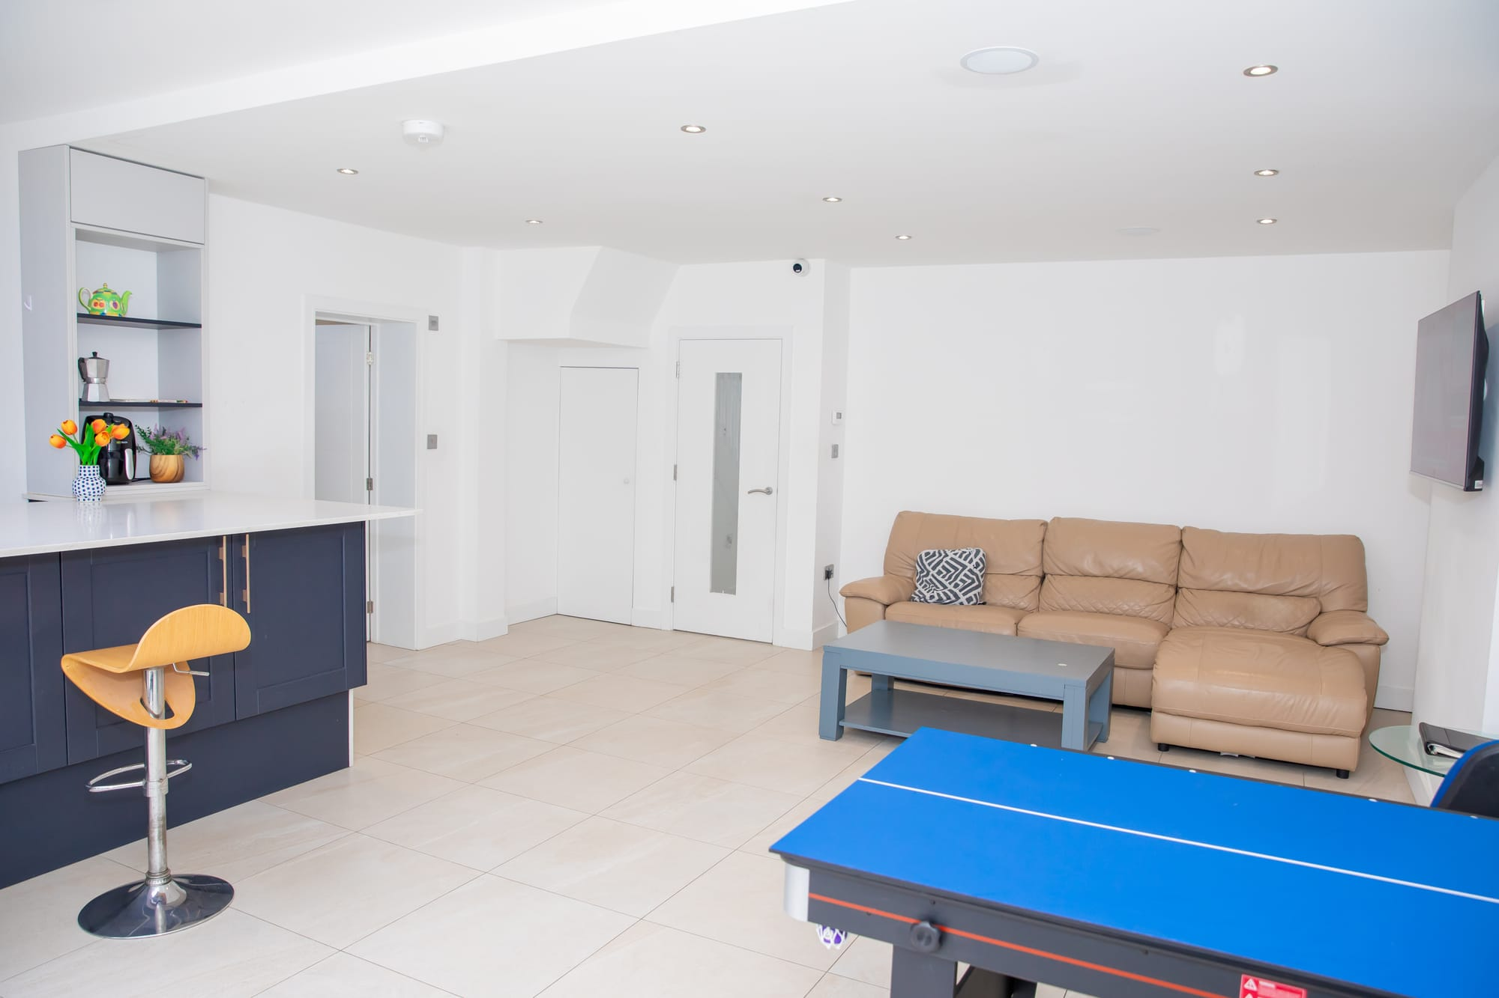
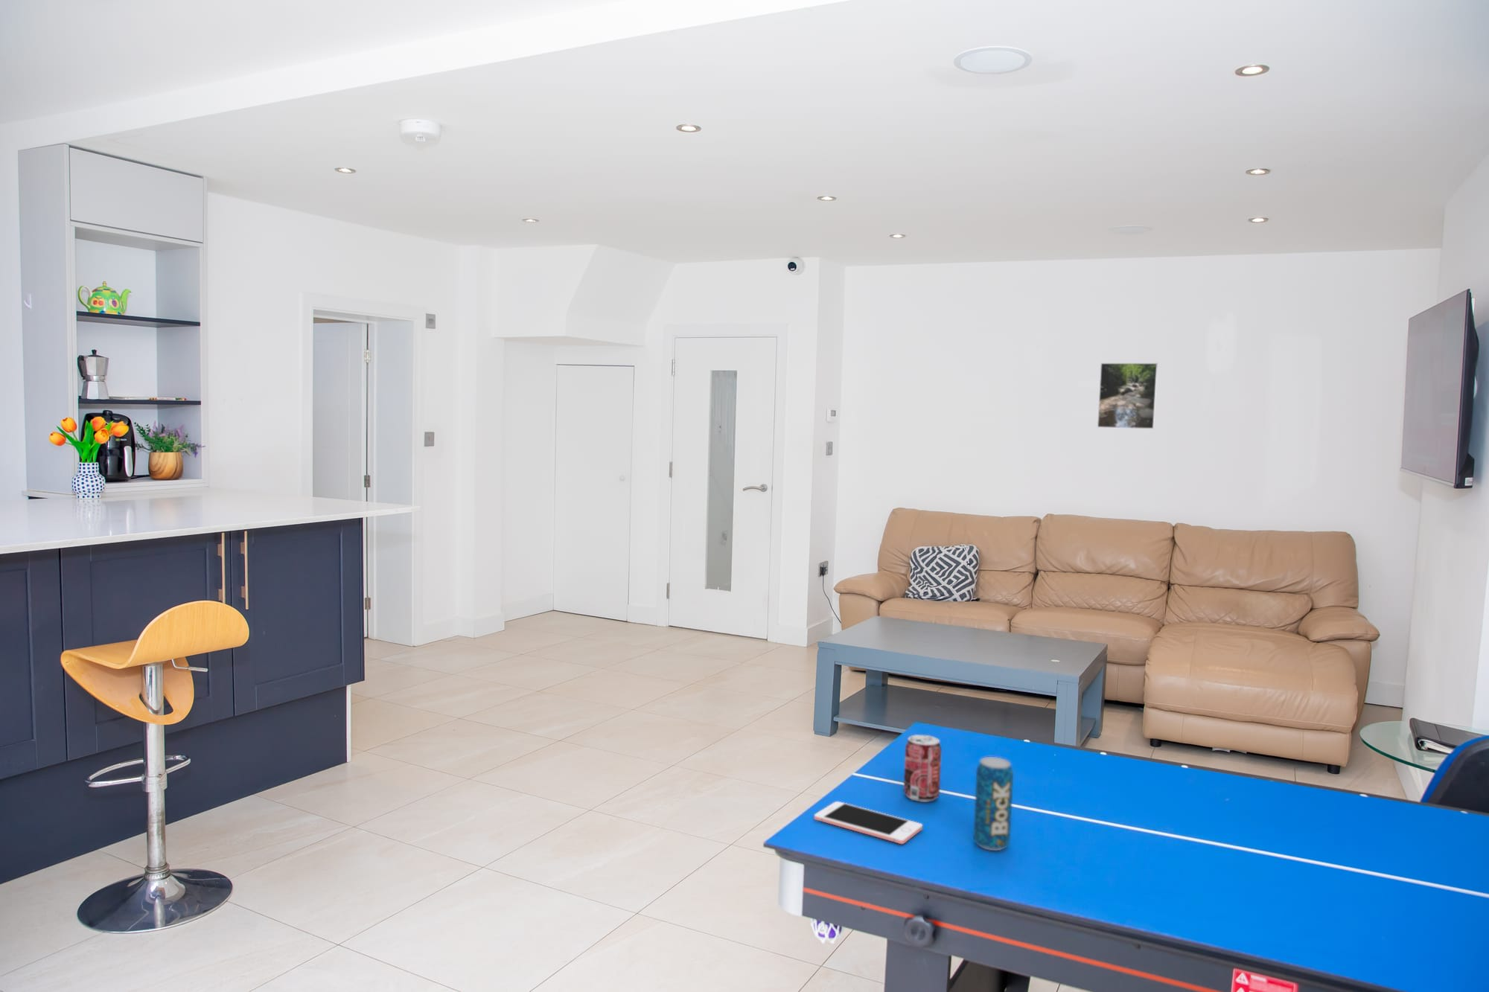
+ cell phone [814,800,923,845]
+ beverage can [903,734,942,803]
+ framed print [1097,362,1158,430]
+ beverage can [972,756,1014,851]
